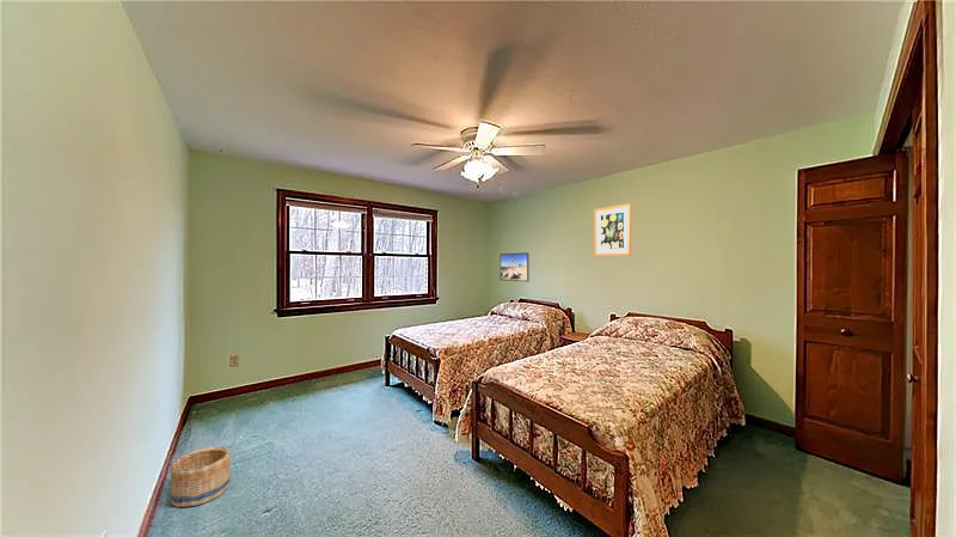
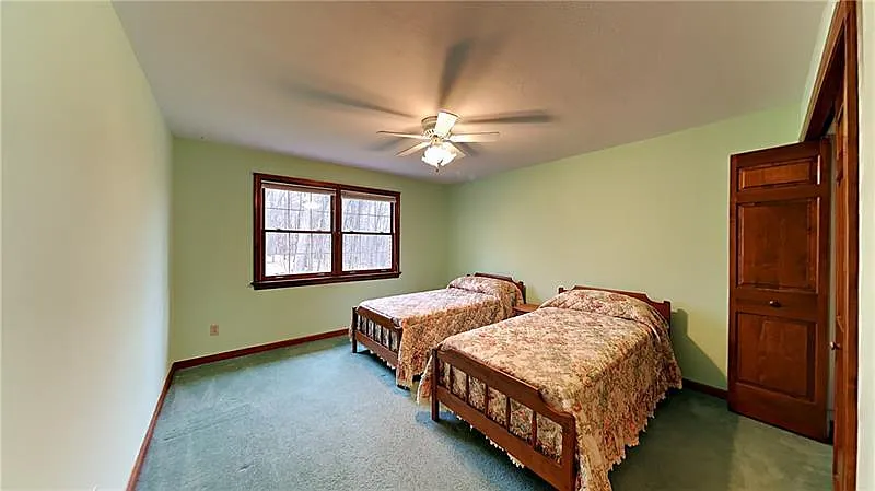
- basket [168,445,232,508]
- wall art [593,202,632,257]
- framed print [500,251,531,282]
